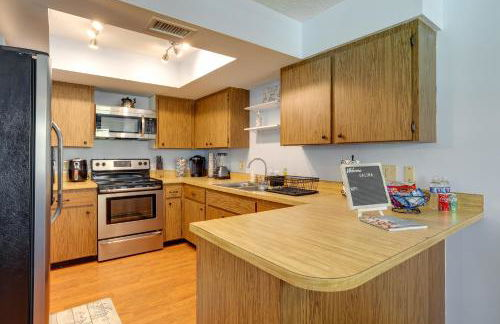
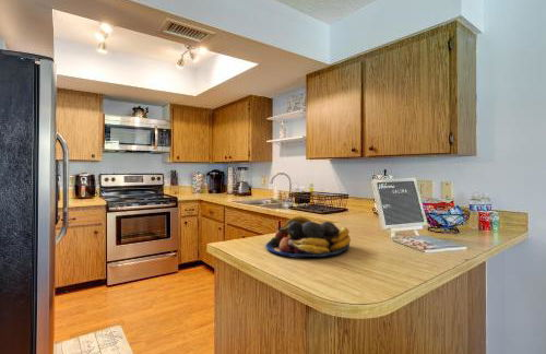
+ fruit bowl [264,215,352,258]
